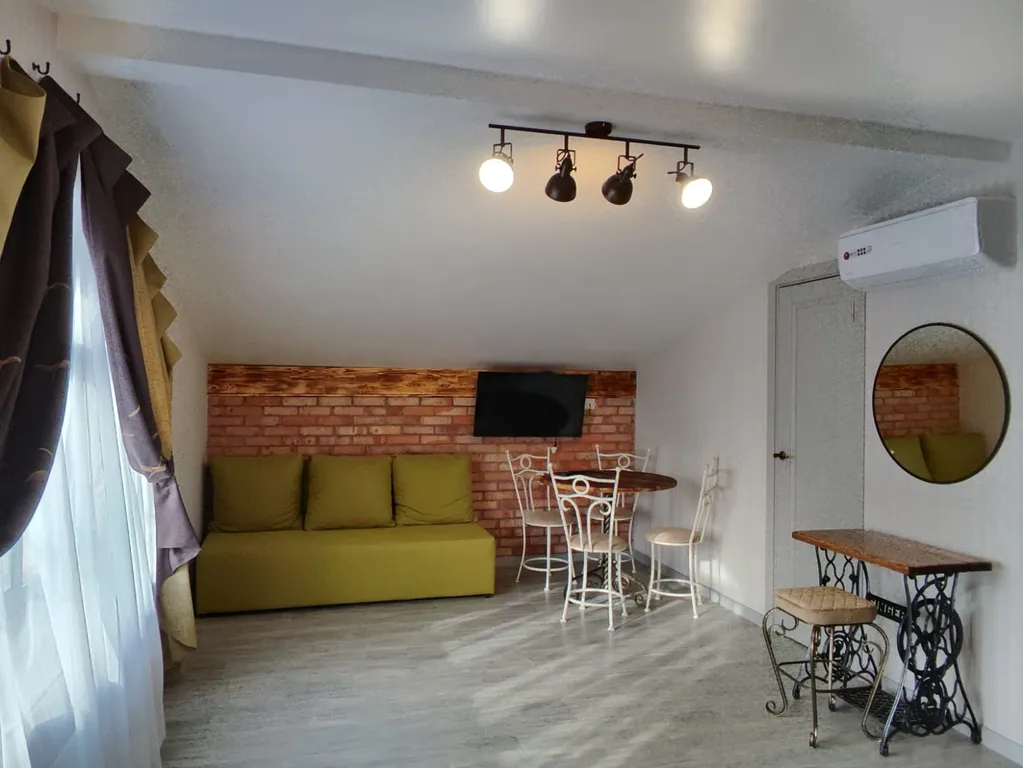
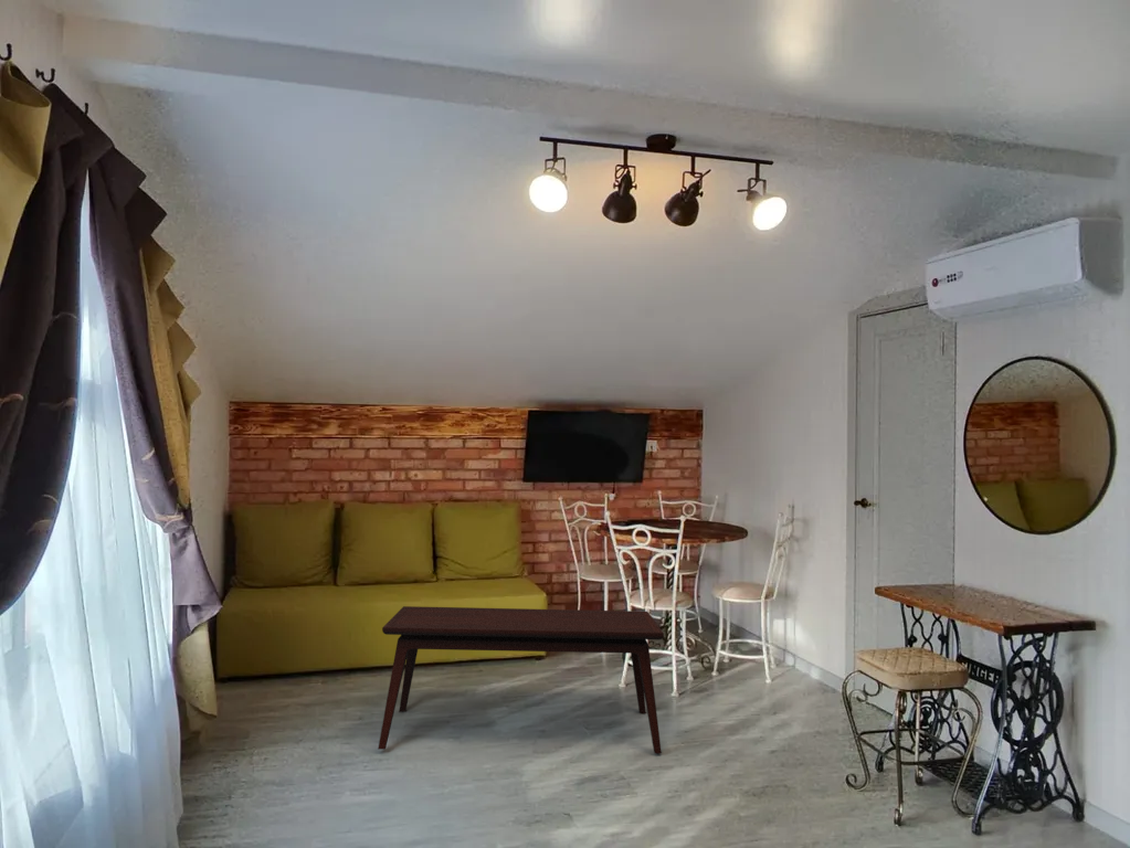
+ coffee table [377,605,665,754]
